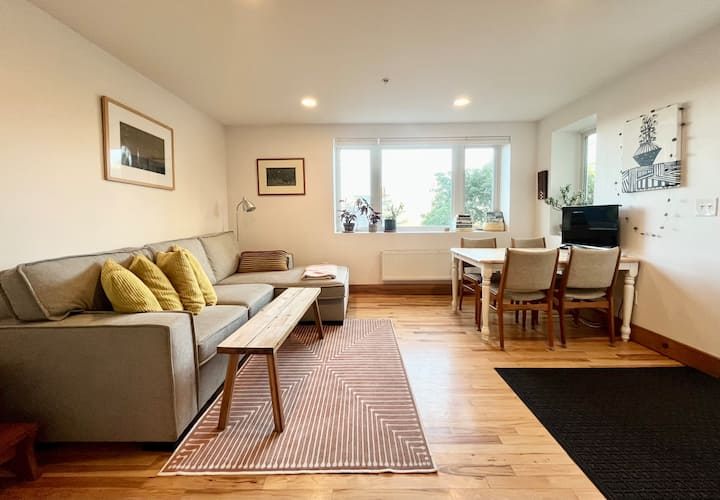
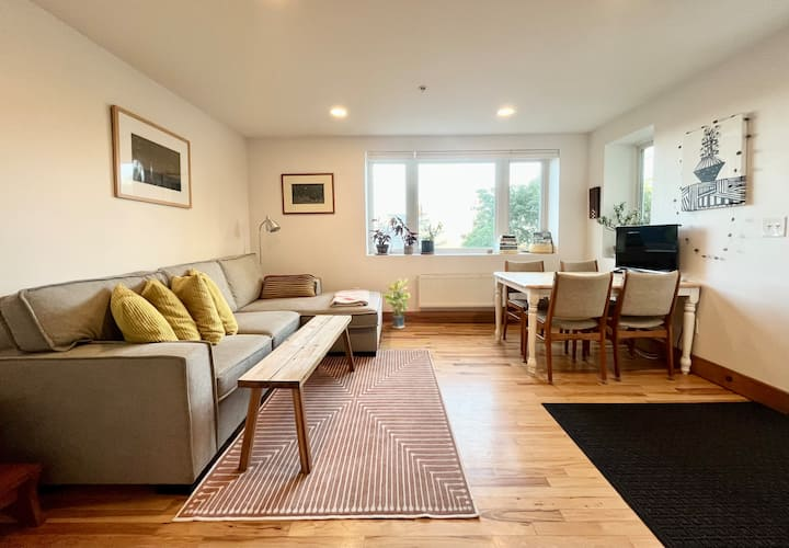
+ potted plant [382,277,412,330]
